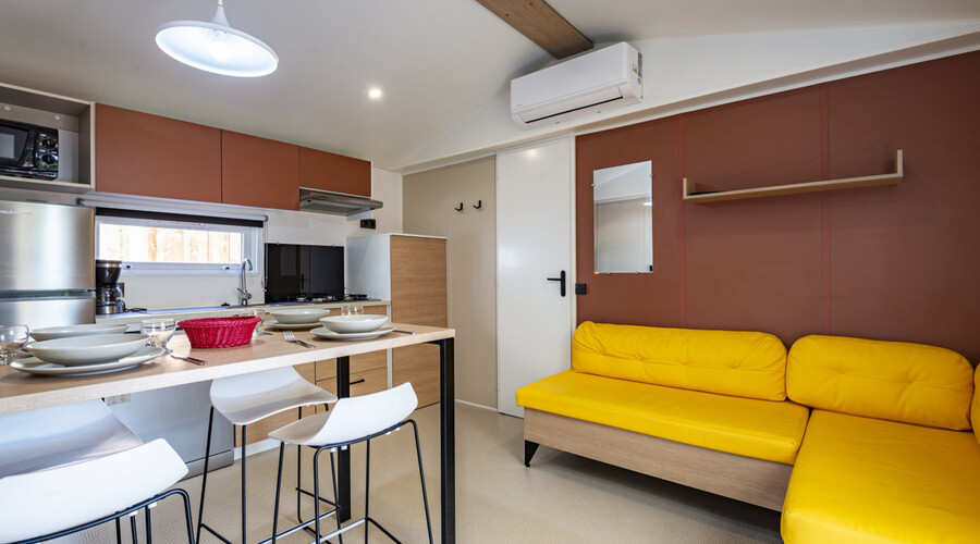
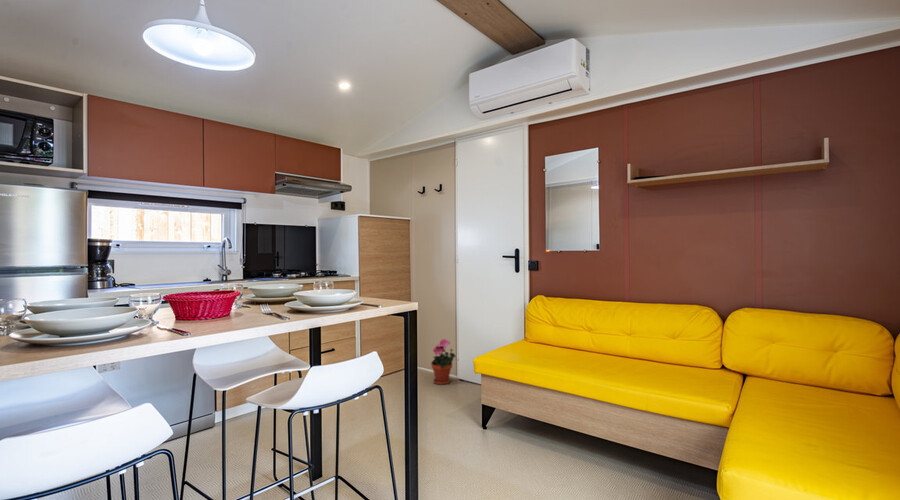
+ potted plant [430,338,456,386]
